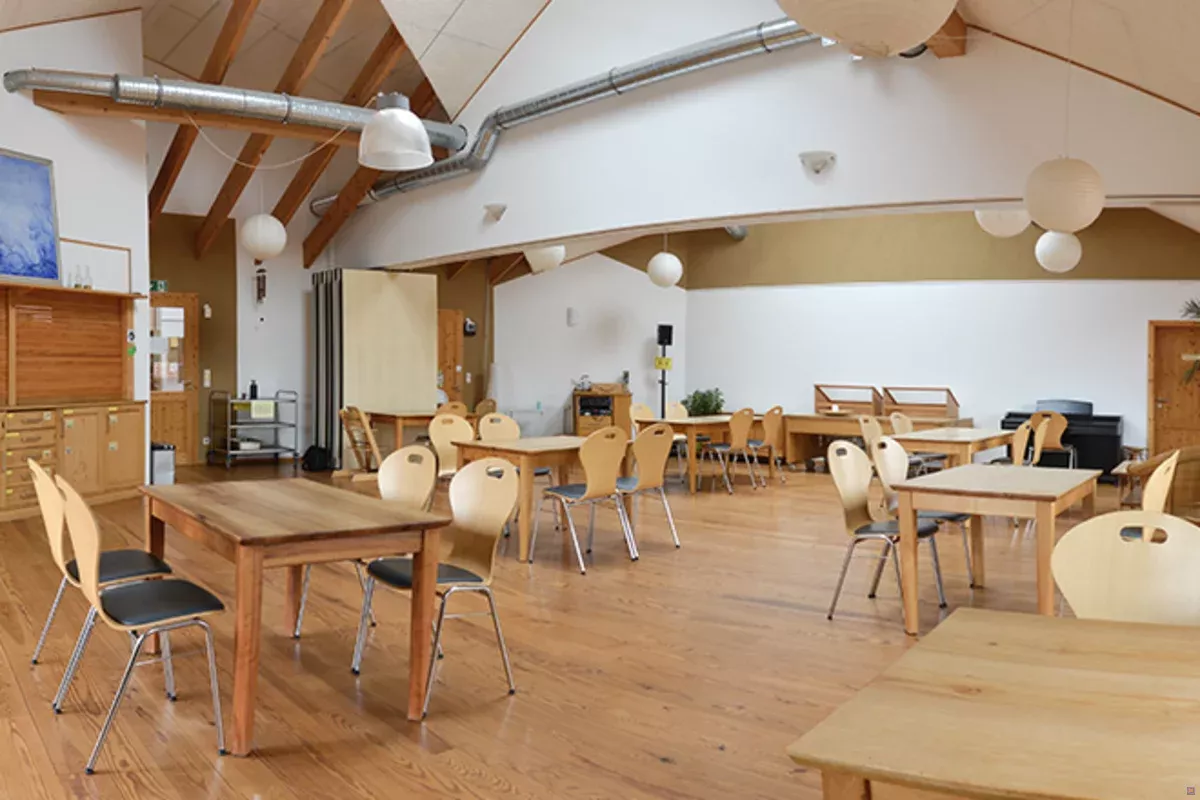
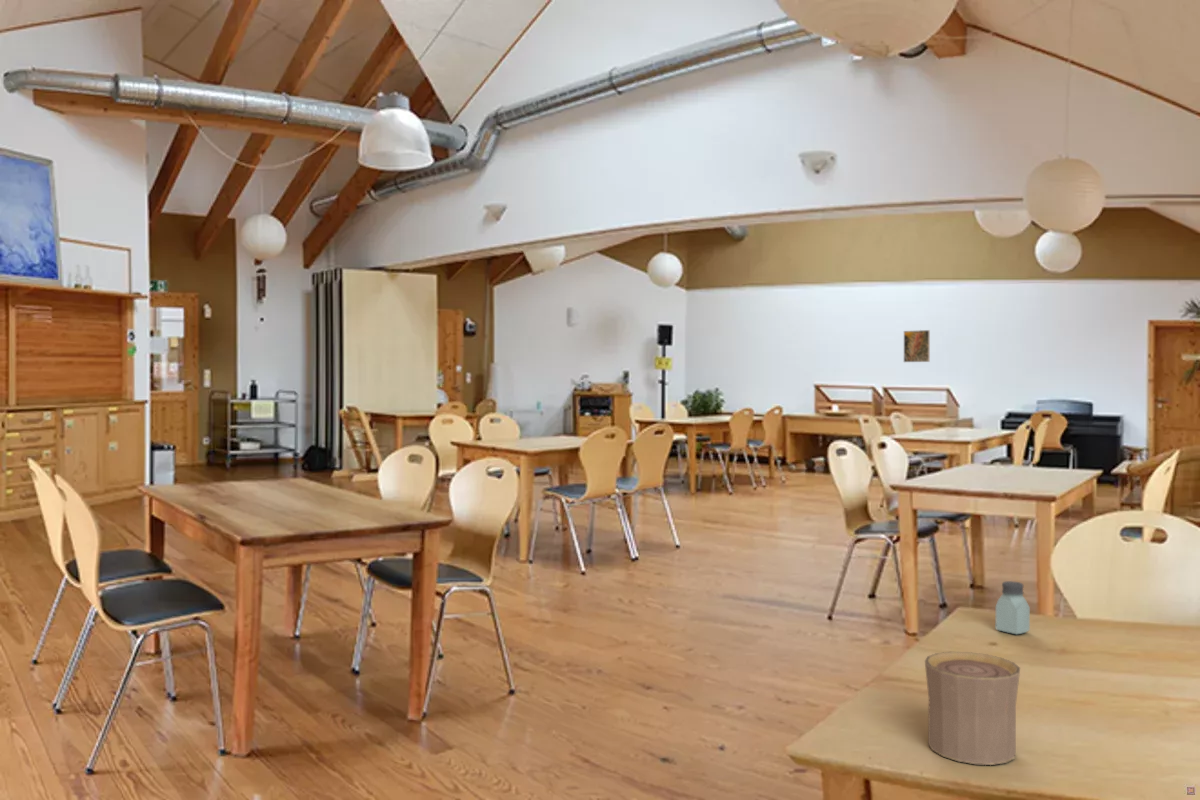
+ cup [924,651,1021,766]
+ saltshaker [995,580,1031,636]
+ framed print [903,329,931,363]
